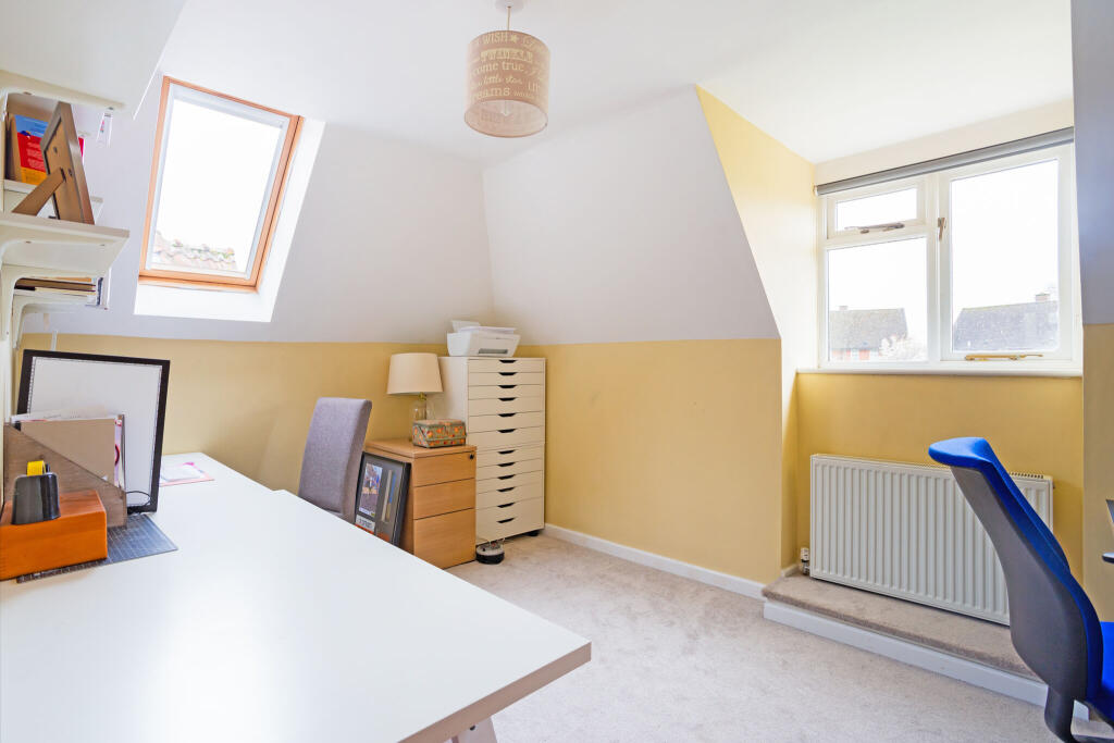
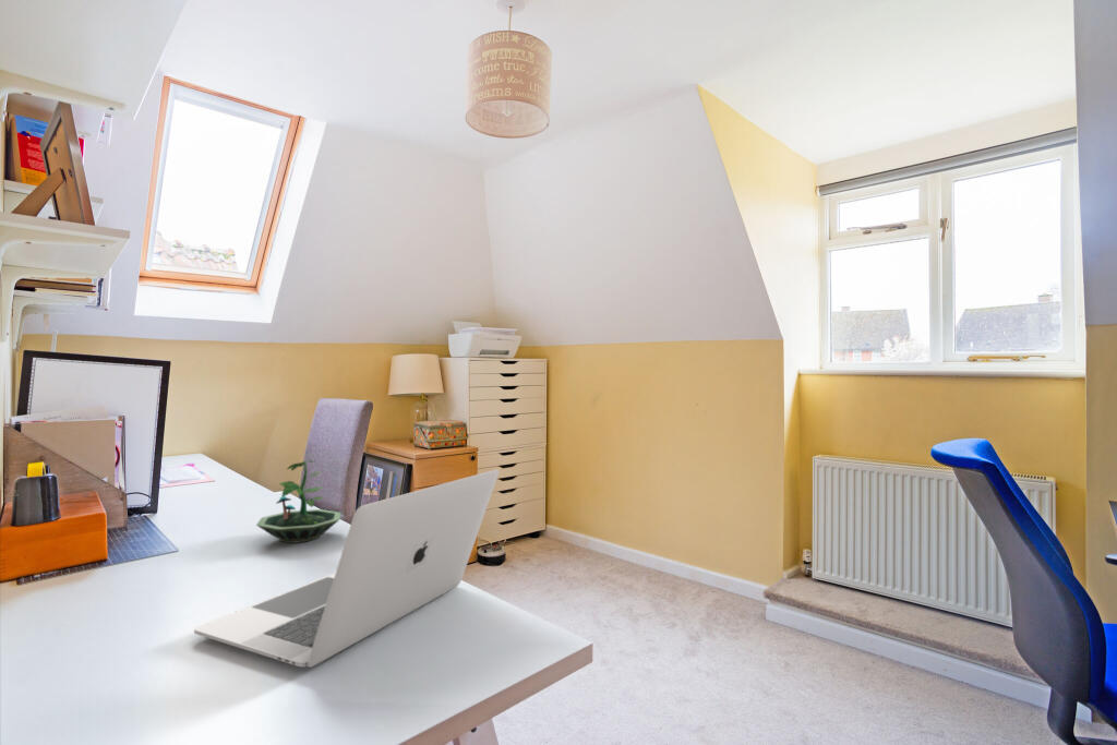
+ terrarium [255,459,343,544]
+ laptop [193,468,501,669]
